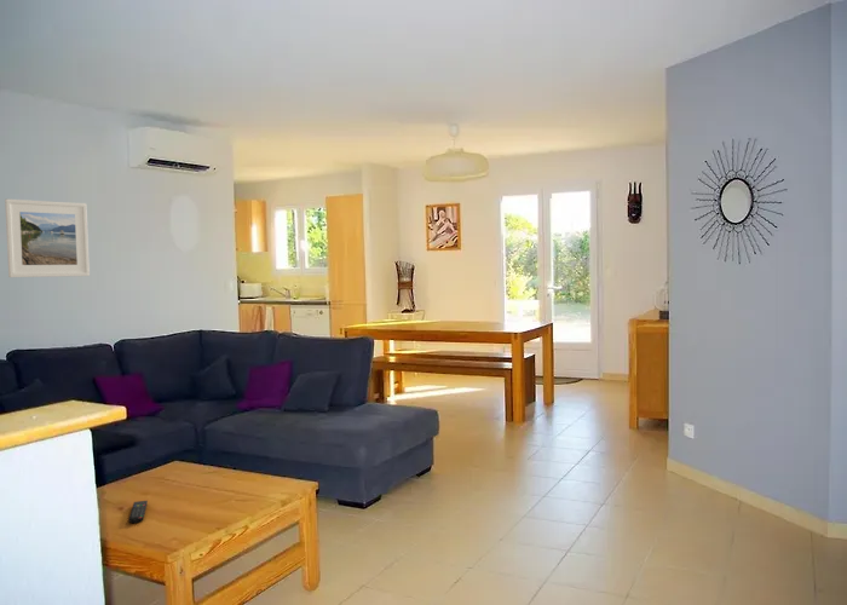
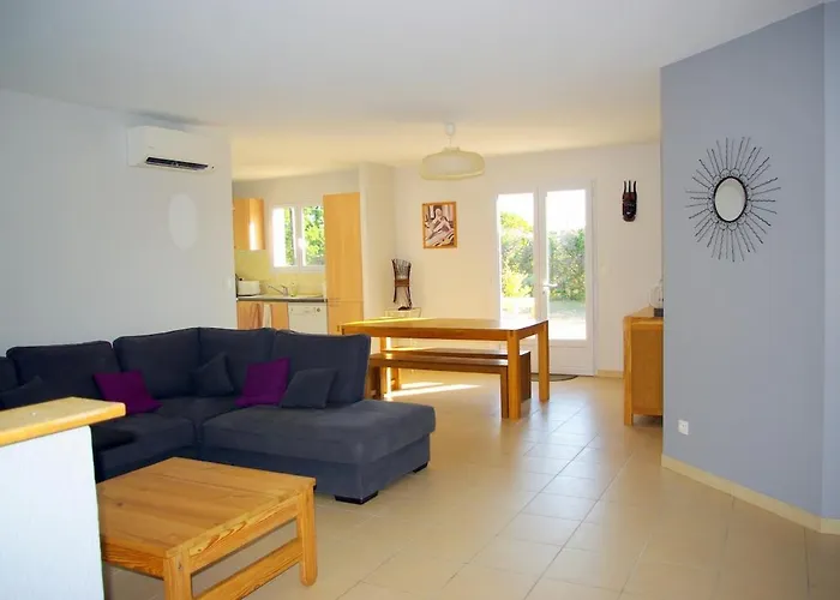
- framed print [4,197,91,278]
- remote control [127,500,149,524]
